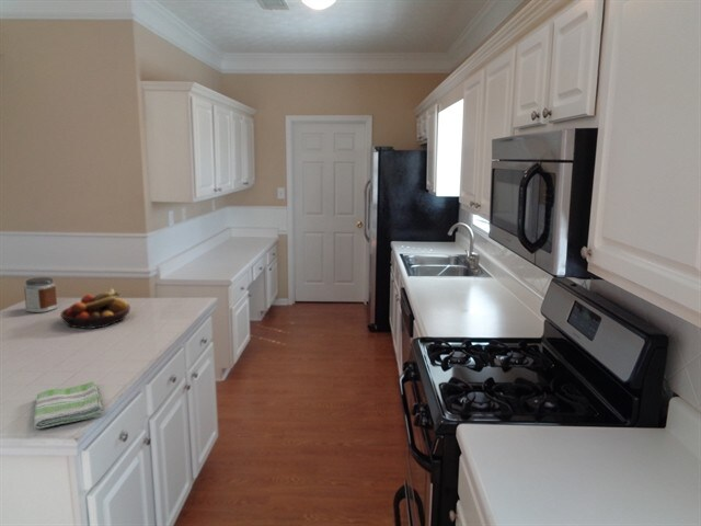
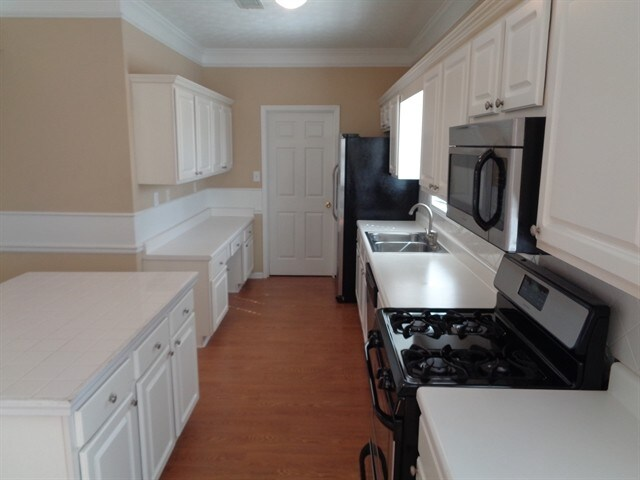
- dish towel [33,380,104,430]
- jar [23,276,59,313]
- fruit bowl [59,287,131,330]
